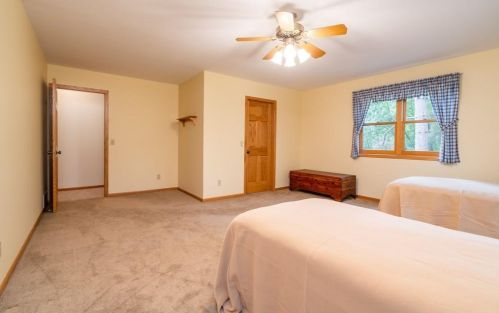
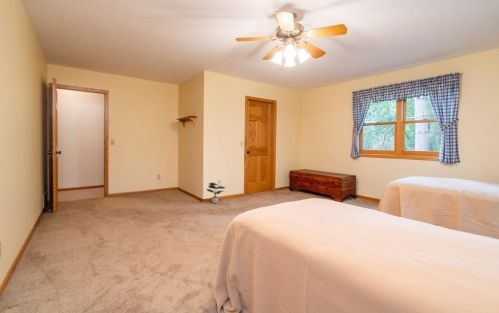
+ potted plant [205,181,227,204]
